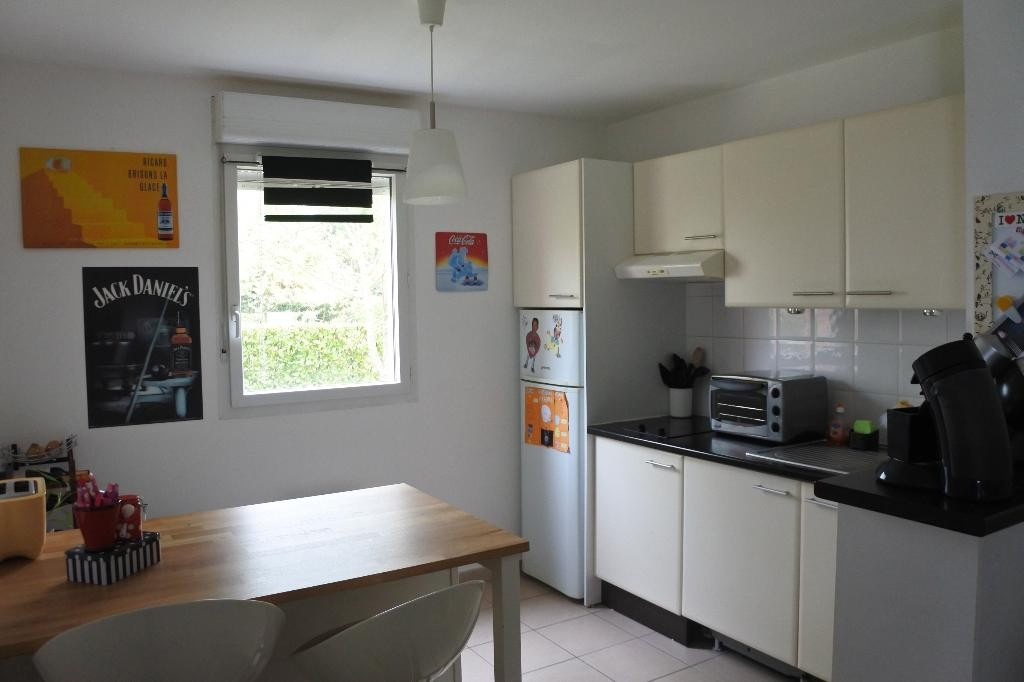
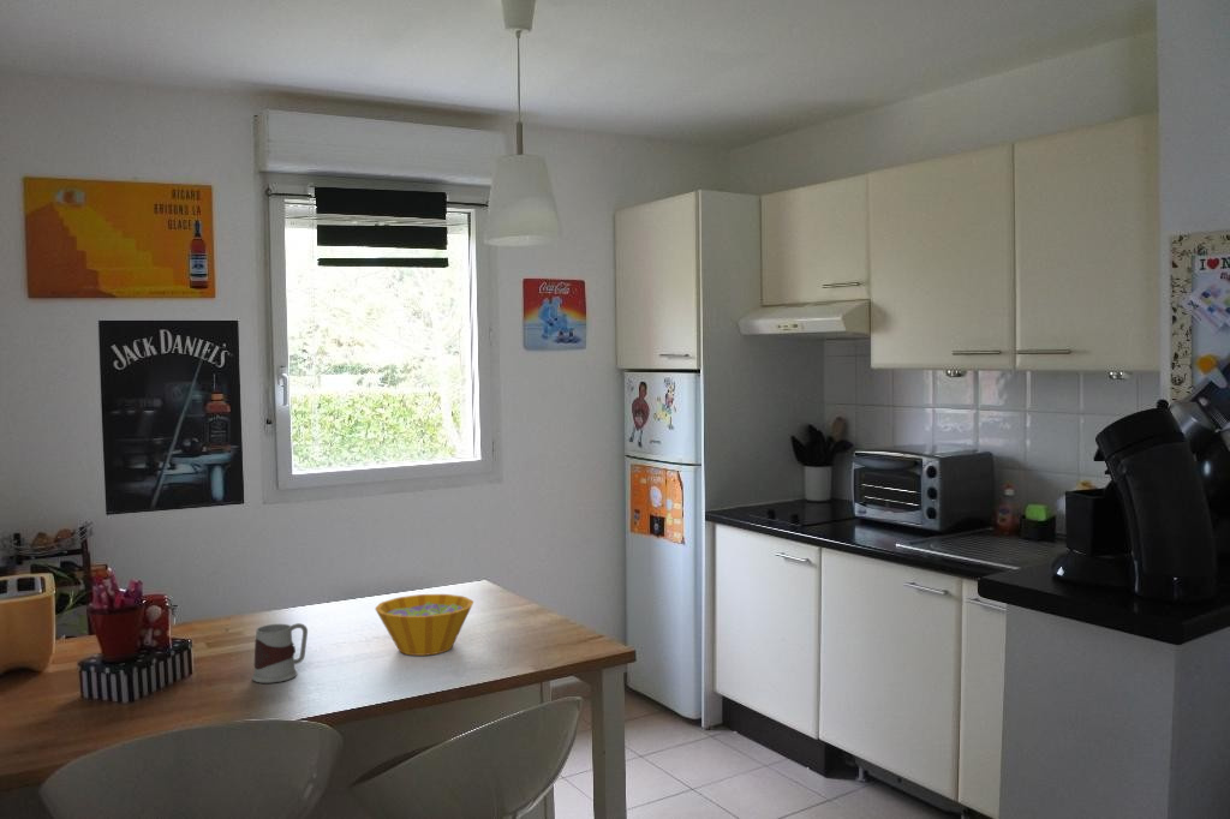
+ mug [251,622,309,685]
+ bowl [374,593,474,657]
